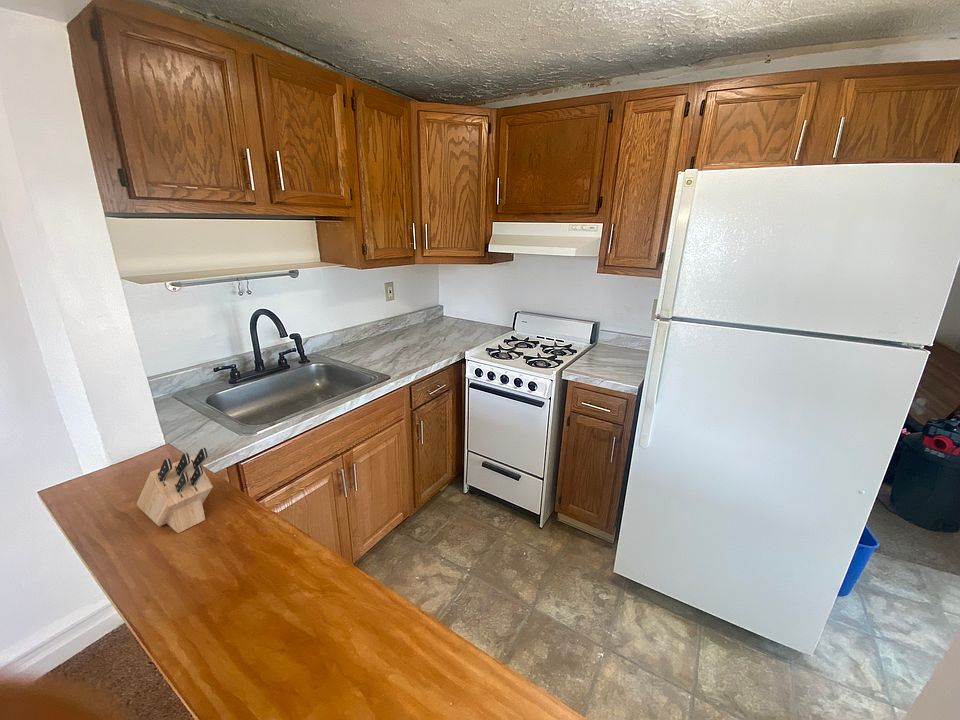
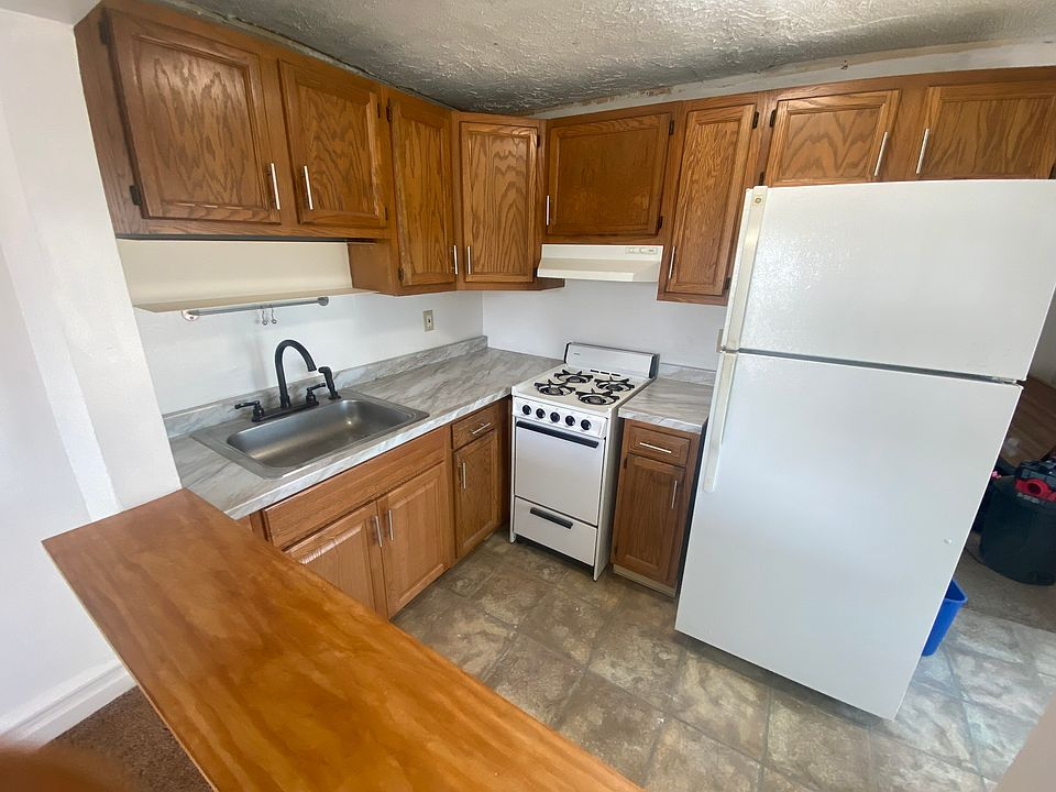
- knife block [136,447,214,534]
